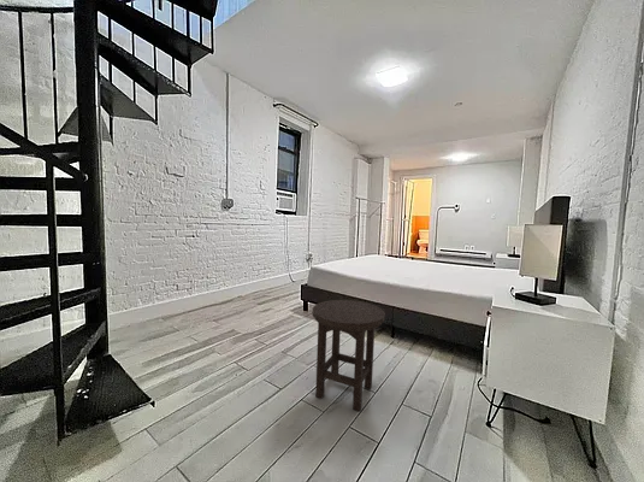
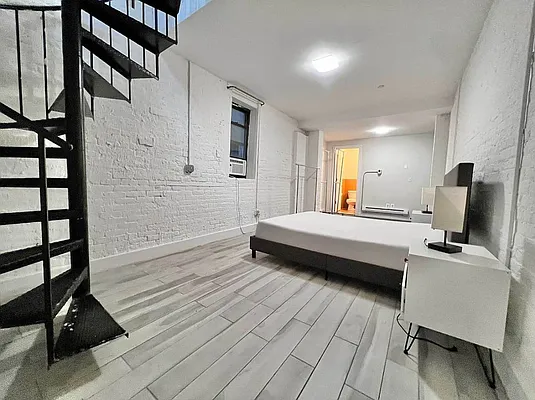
- stool [312,299,386,412]
